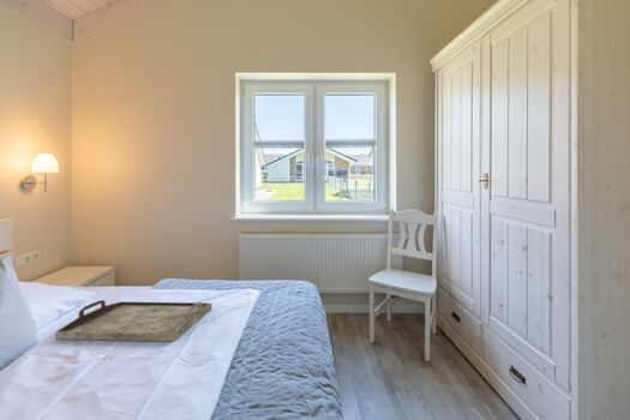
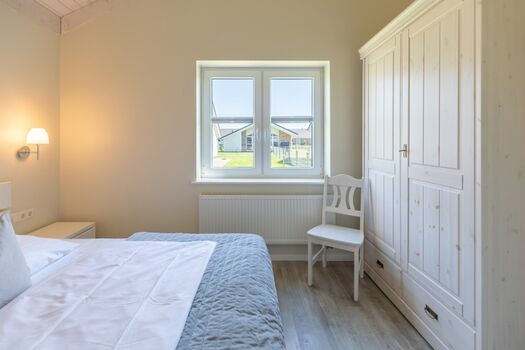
- serving tray [54,299,212,342]
